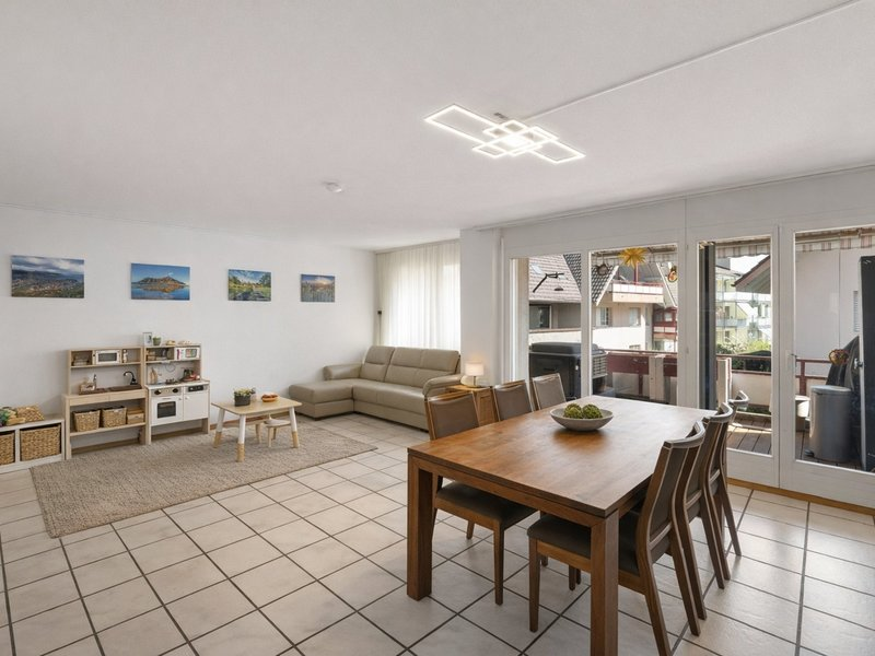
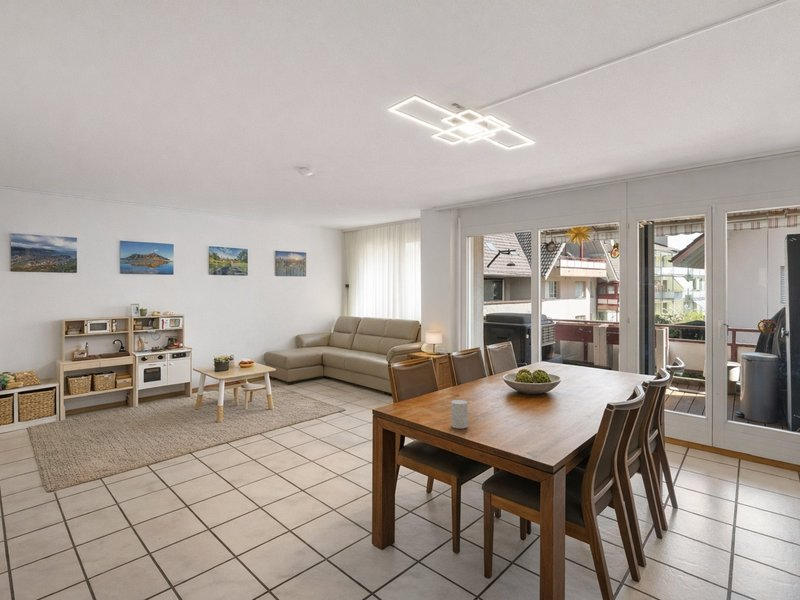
+ cup [450,399,469,429]
